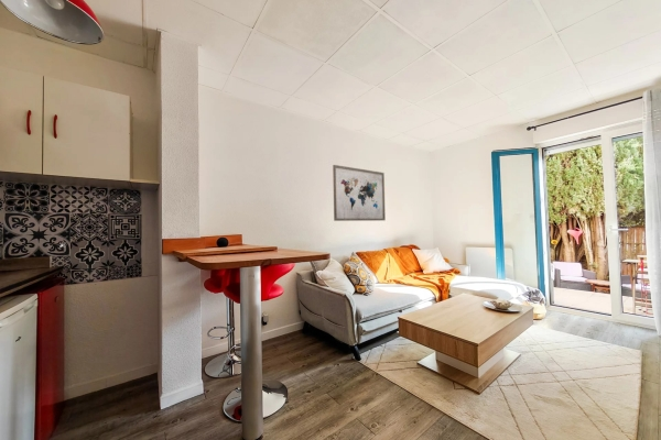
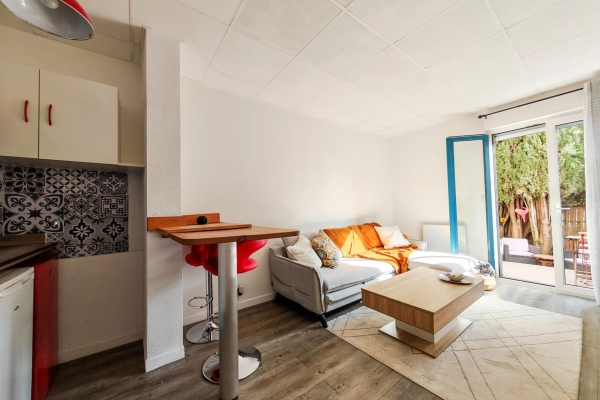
- wall art [332,164,387,222]
